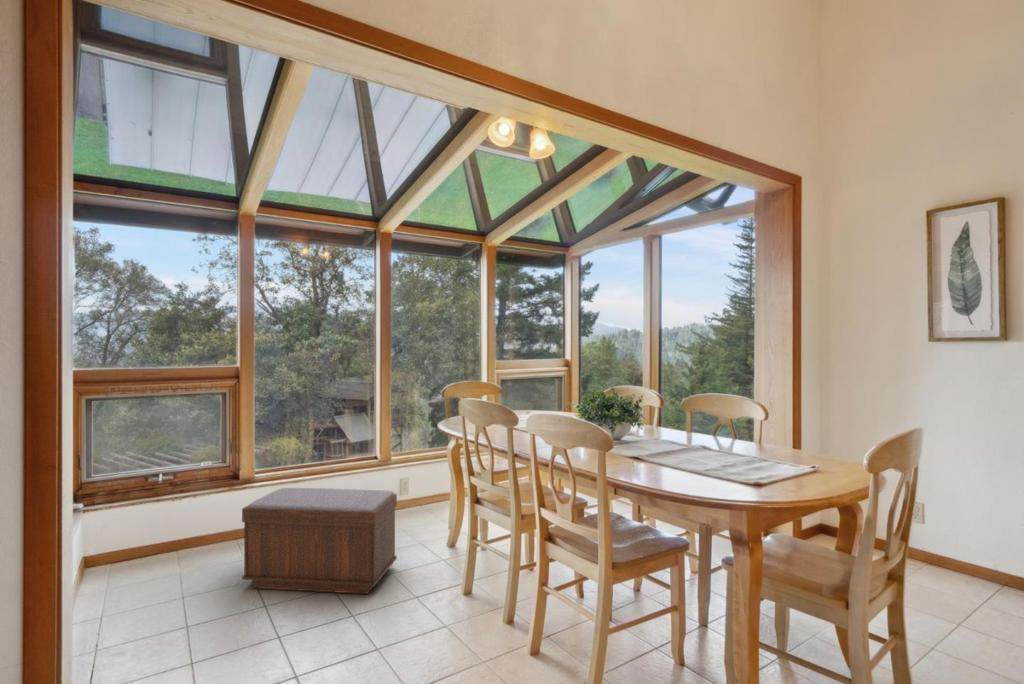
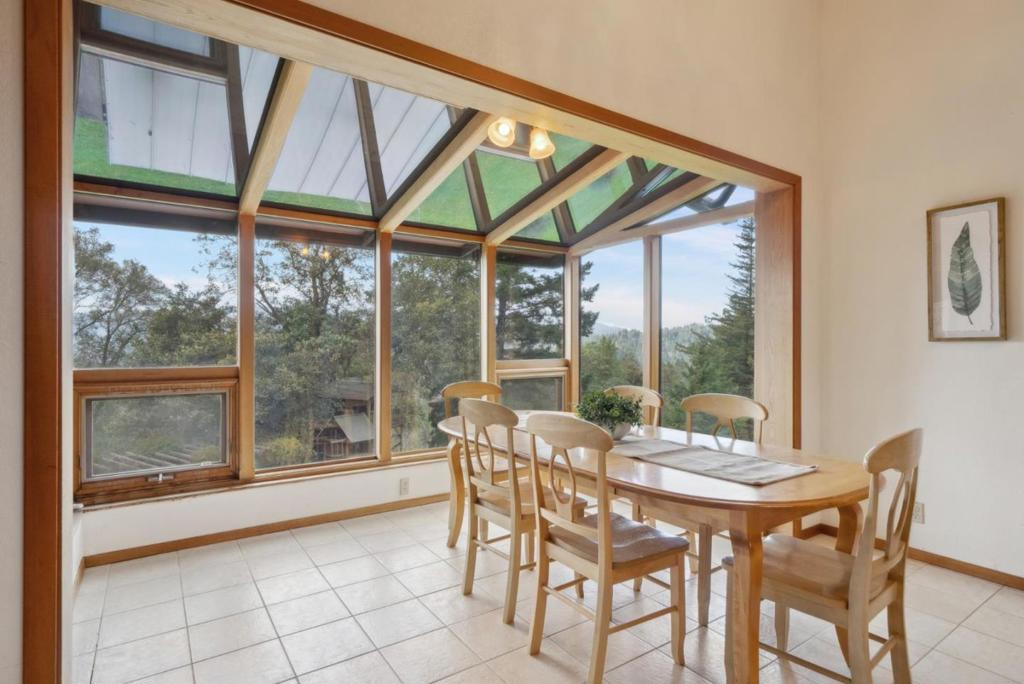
- bench [241,487,398,595]
